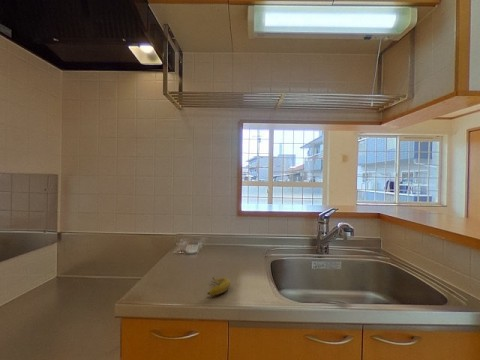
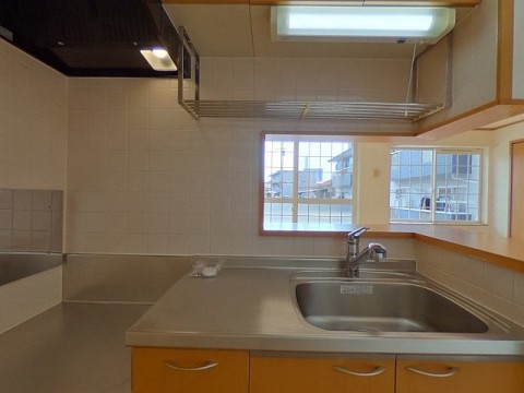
- banana [206,275,231,296]
